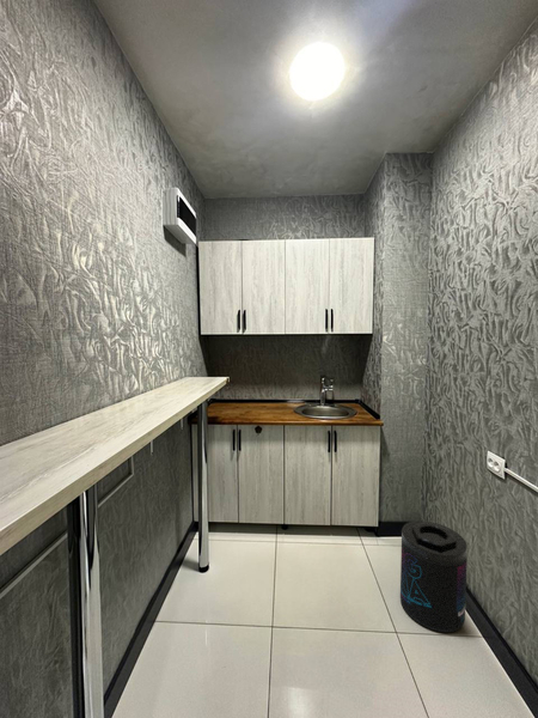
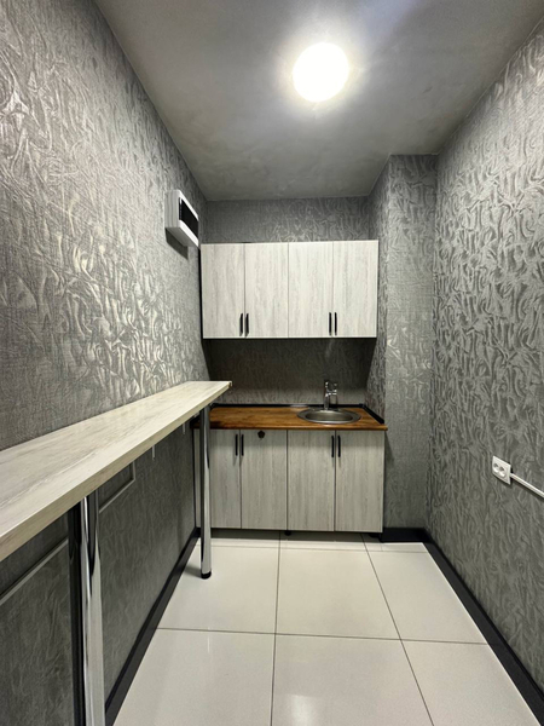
- supplement container [399,519,469,633]
